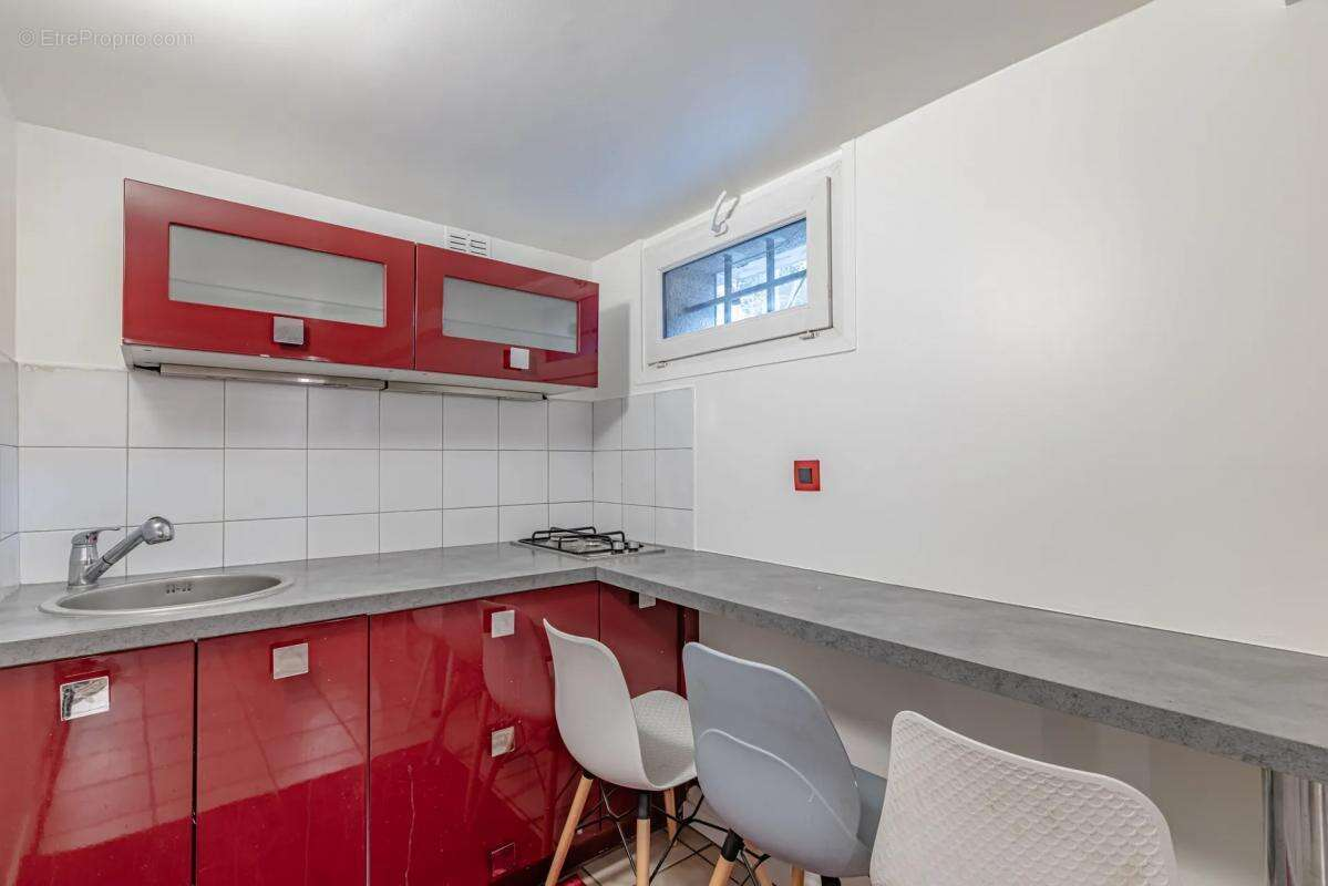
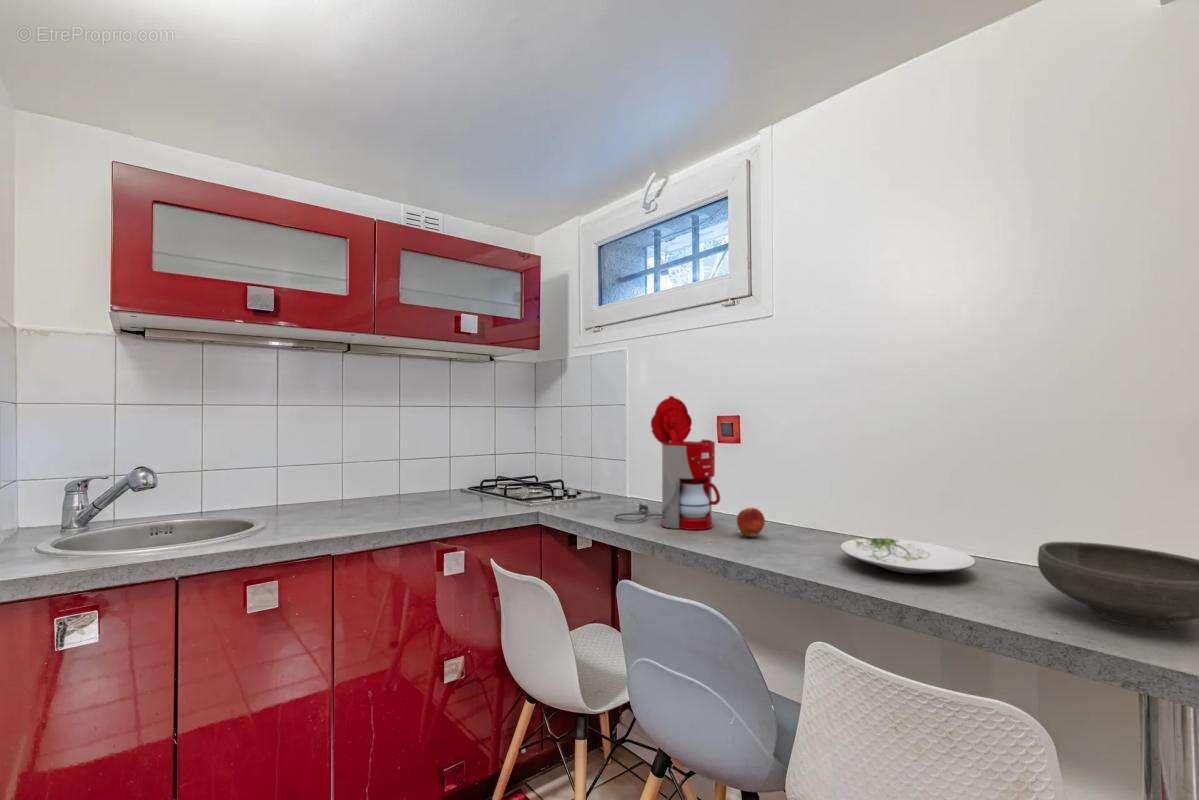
+ bowl [1037,541,1199,630]
+ apple [736,507,766,538]
+ plate [839,537,977,575]
+ coffee maker [614,395,721,531]
